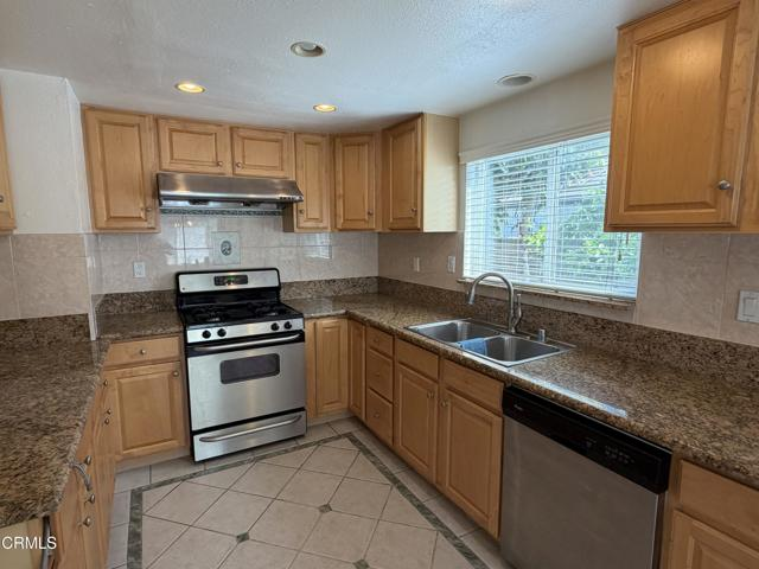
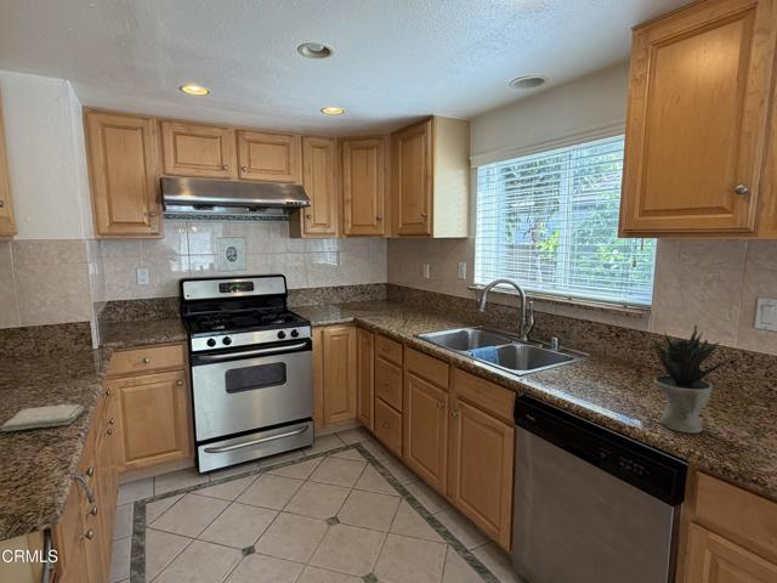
+ potted plant [651,324,737,435]
+ washcloth [0,403,85,432]
